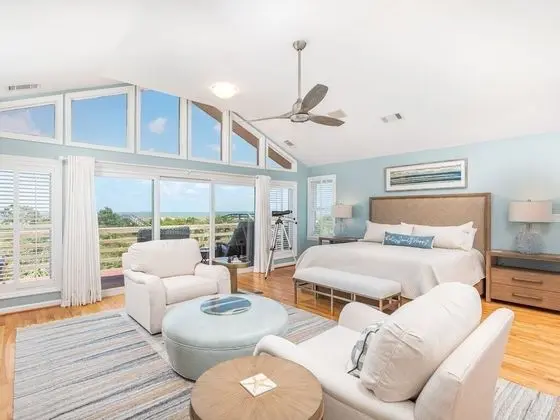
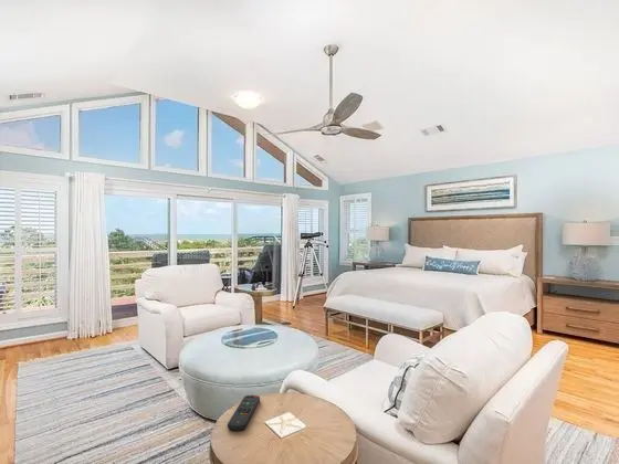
+ remote control [227,394,261,432]
